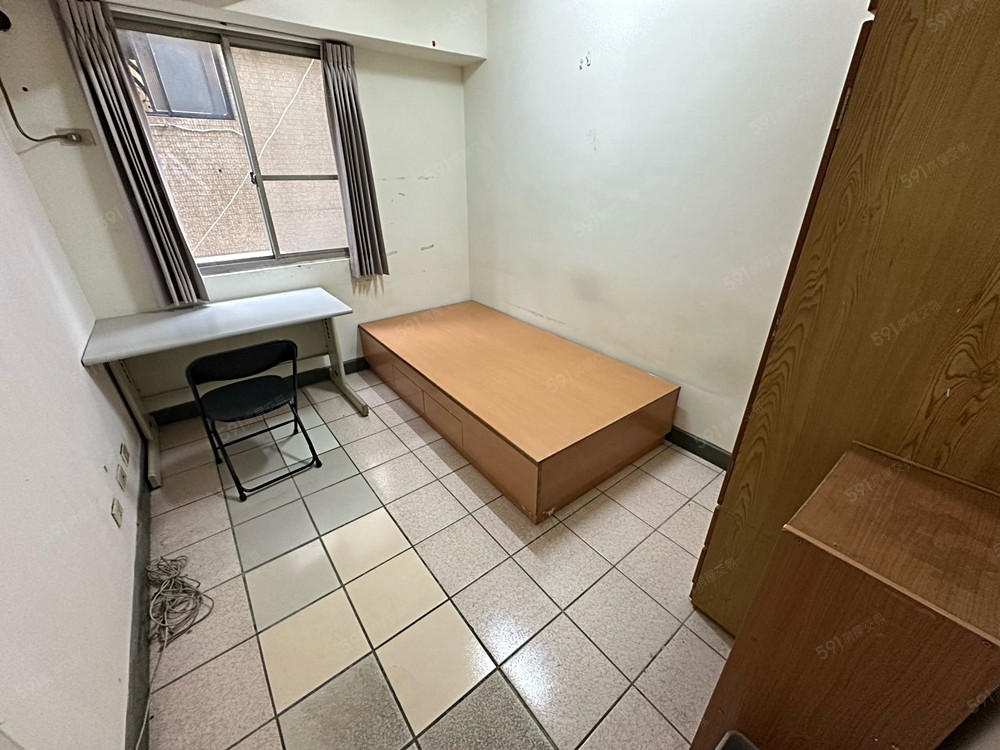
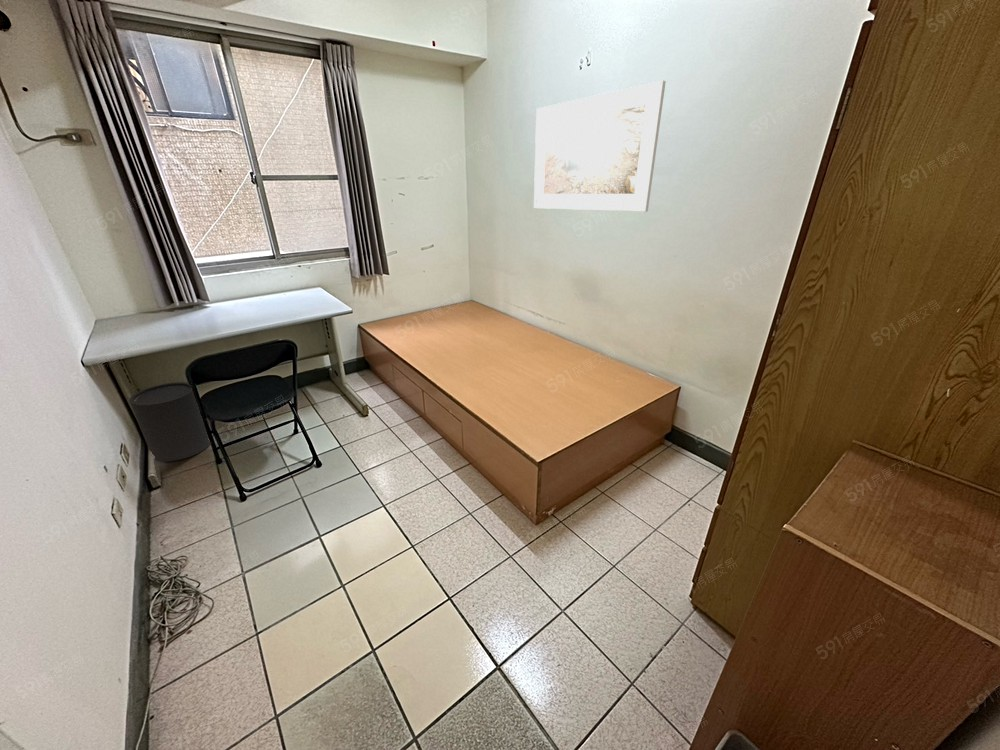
+ trash can [128,381,211,463]
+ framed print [533,80,667,213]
